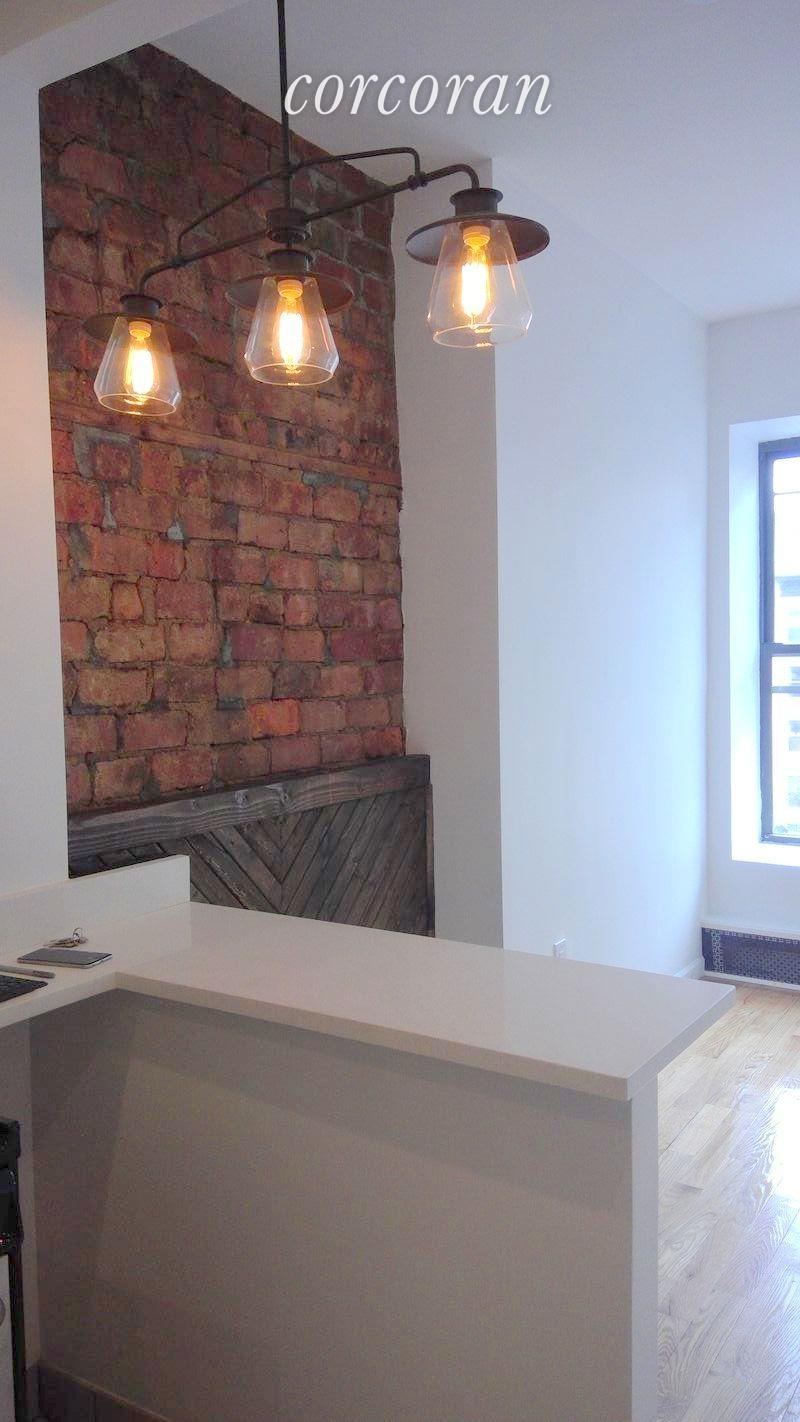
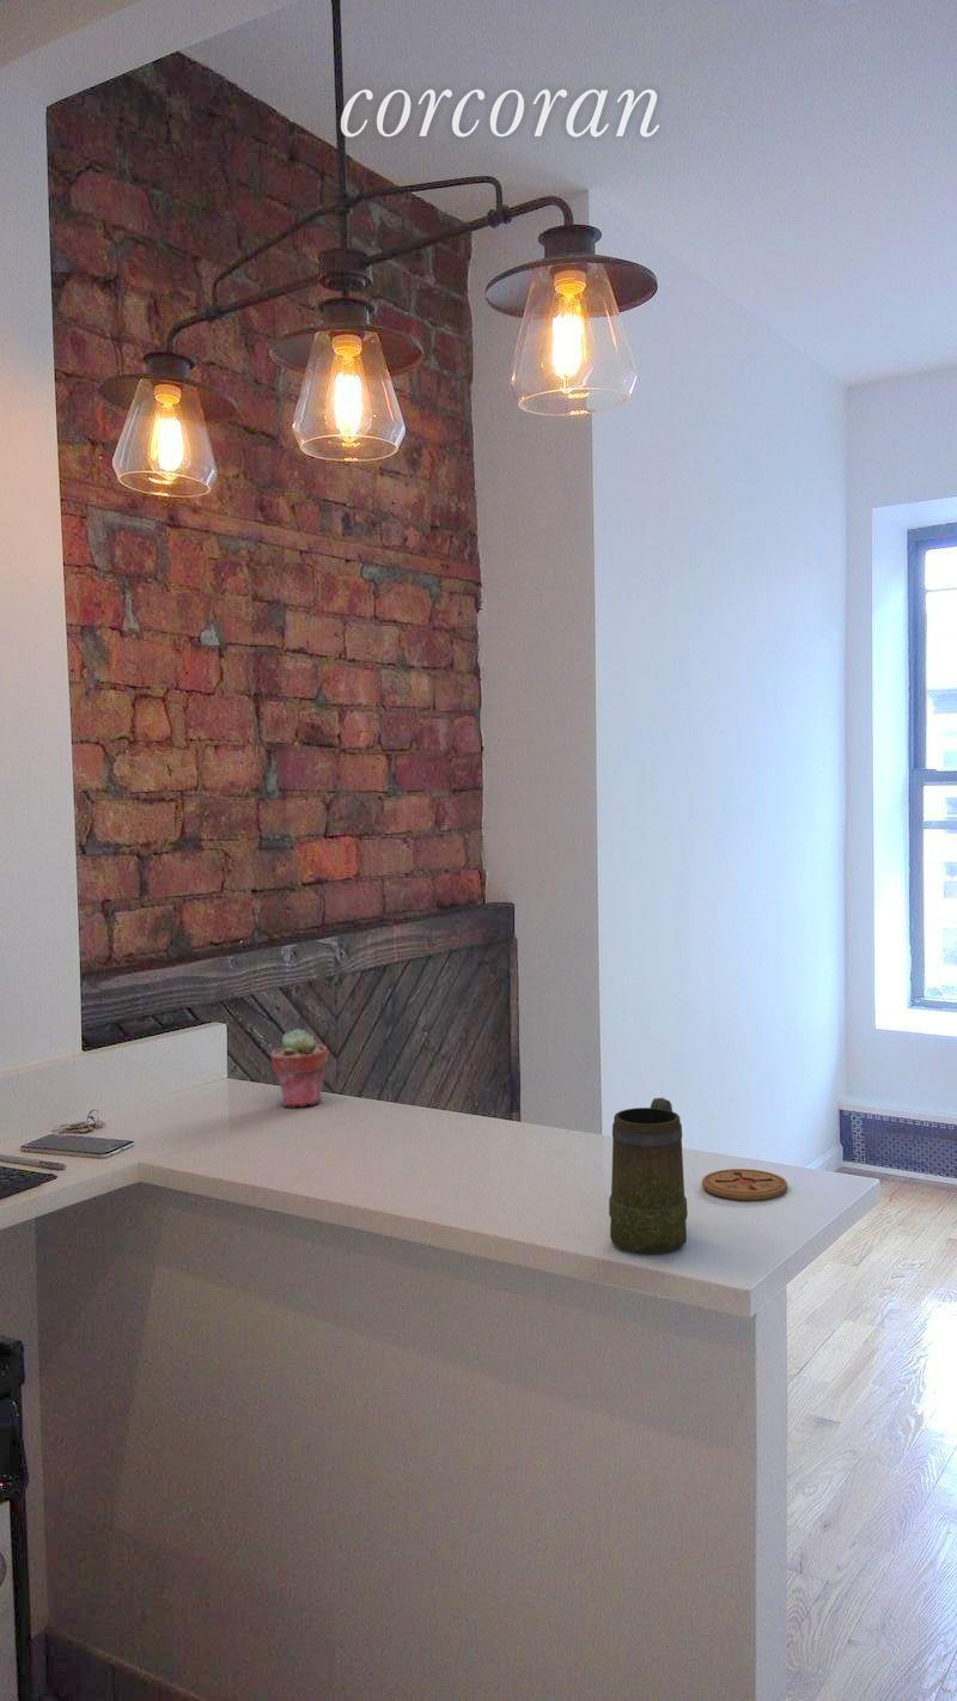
+ coaster [701,1167,788,1201]
+ mug [608,1097,689,1255]
+ potted succulent [269,1028,329,1108]
